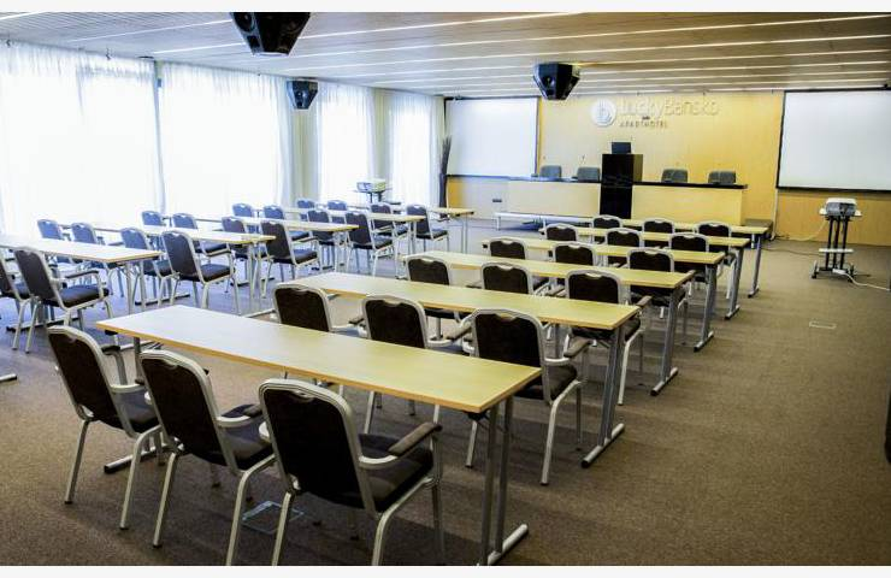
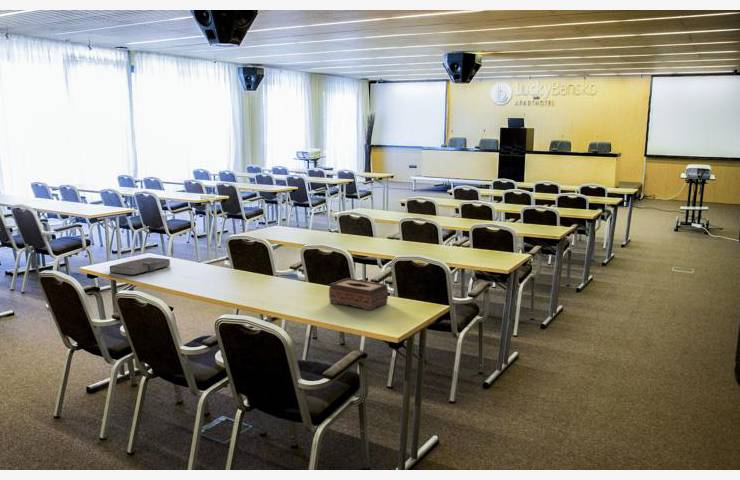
+ tissue box [328,277,389,312]
+ book [109,256,172,276]
